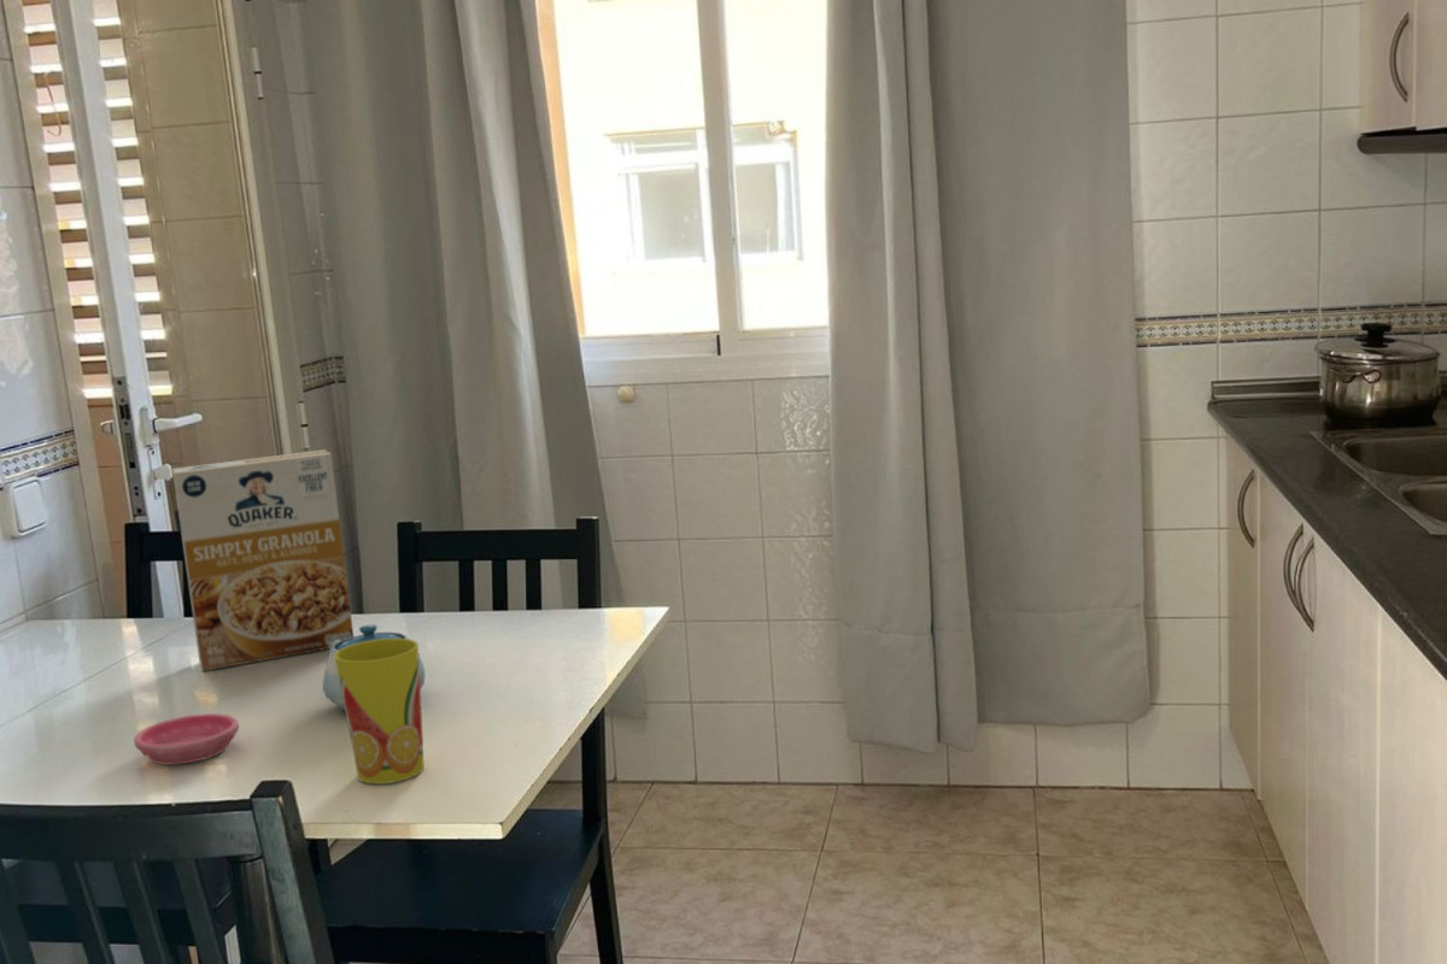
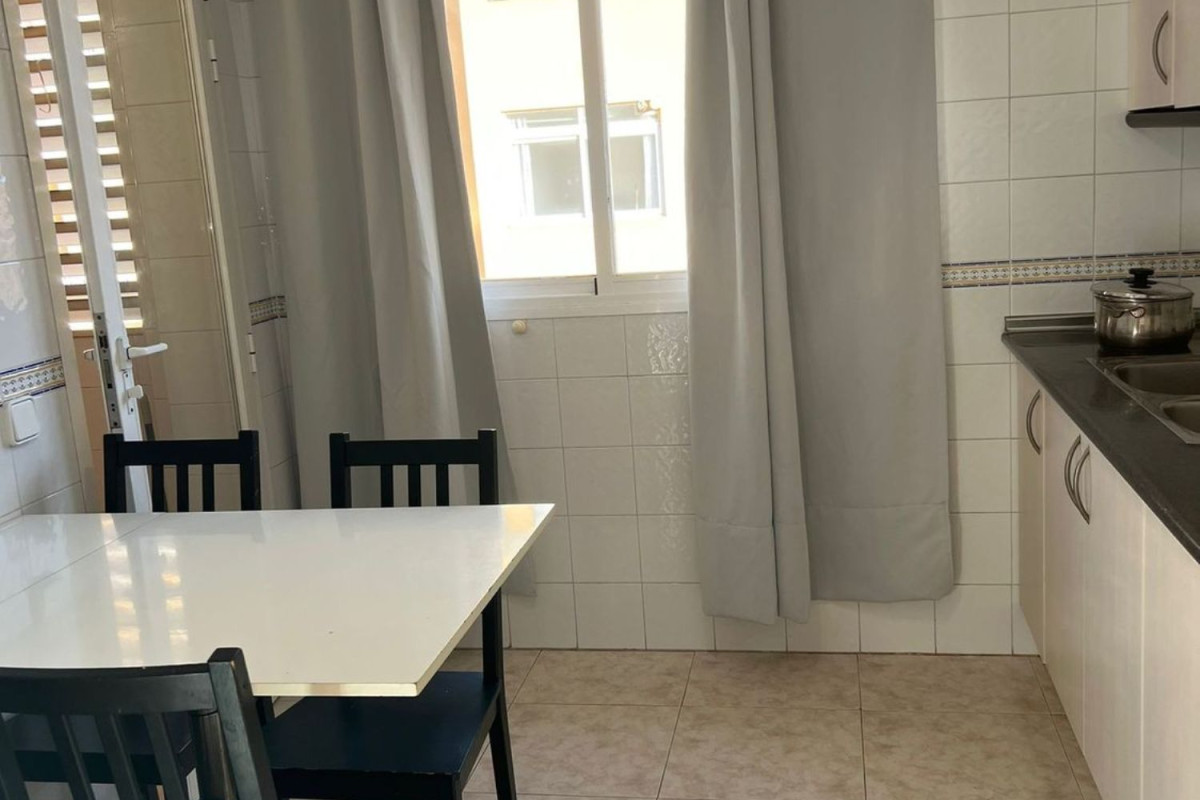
- cup [334,639,426,784]
- cereal box [171,448,355,672]
- chinaware [322,623,426,711]
- saucer [133,712,240,765]
